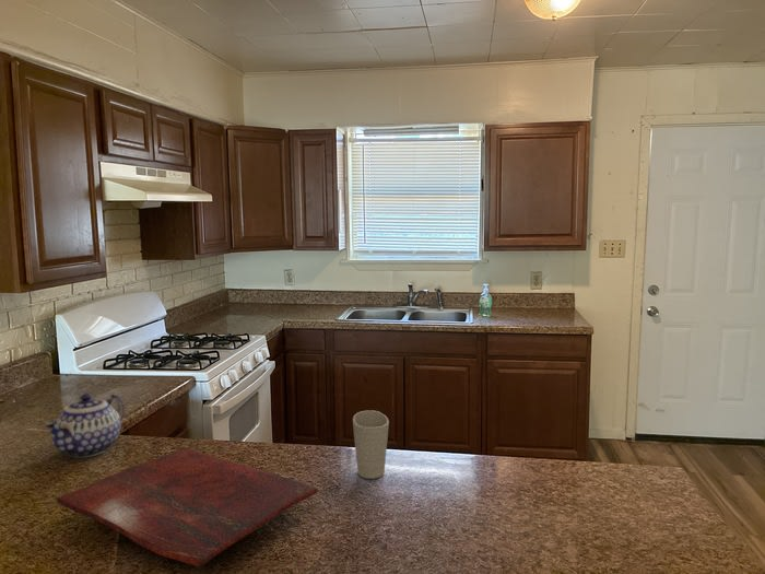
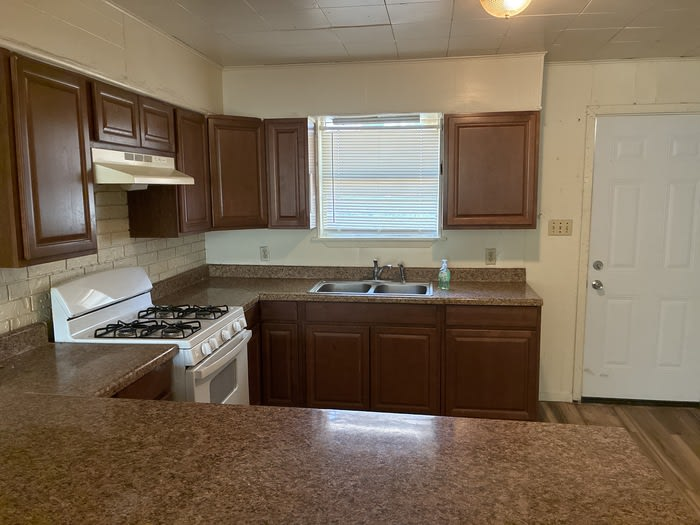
- cutting board [56,446,319,567]
- cup [352,409,390,480]
- teapot [44,393,125,458]
